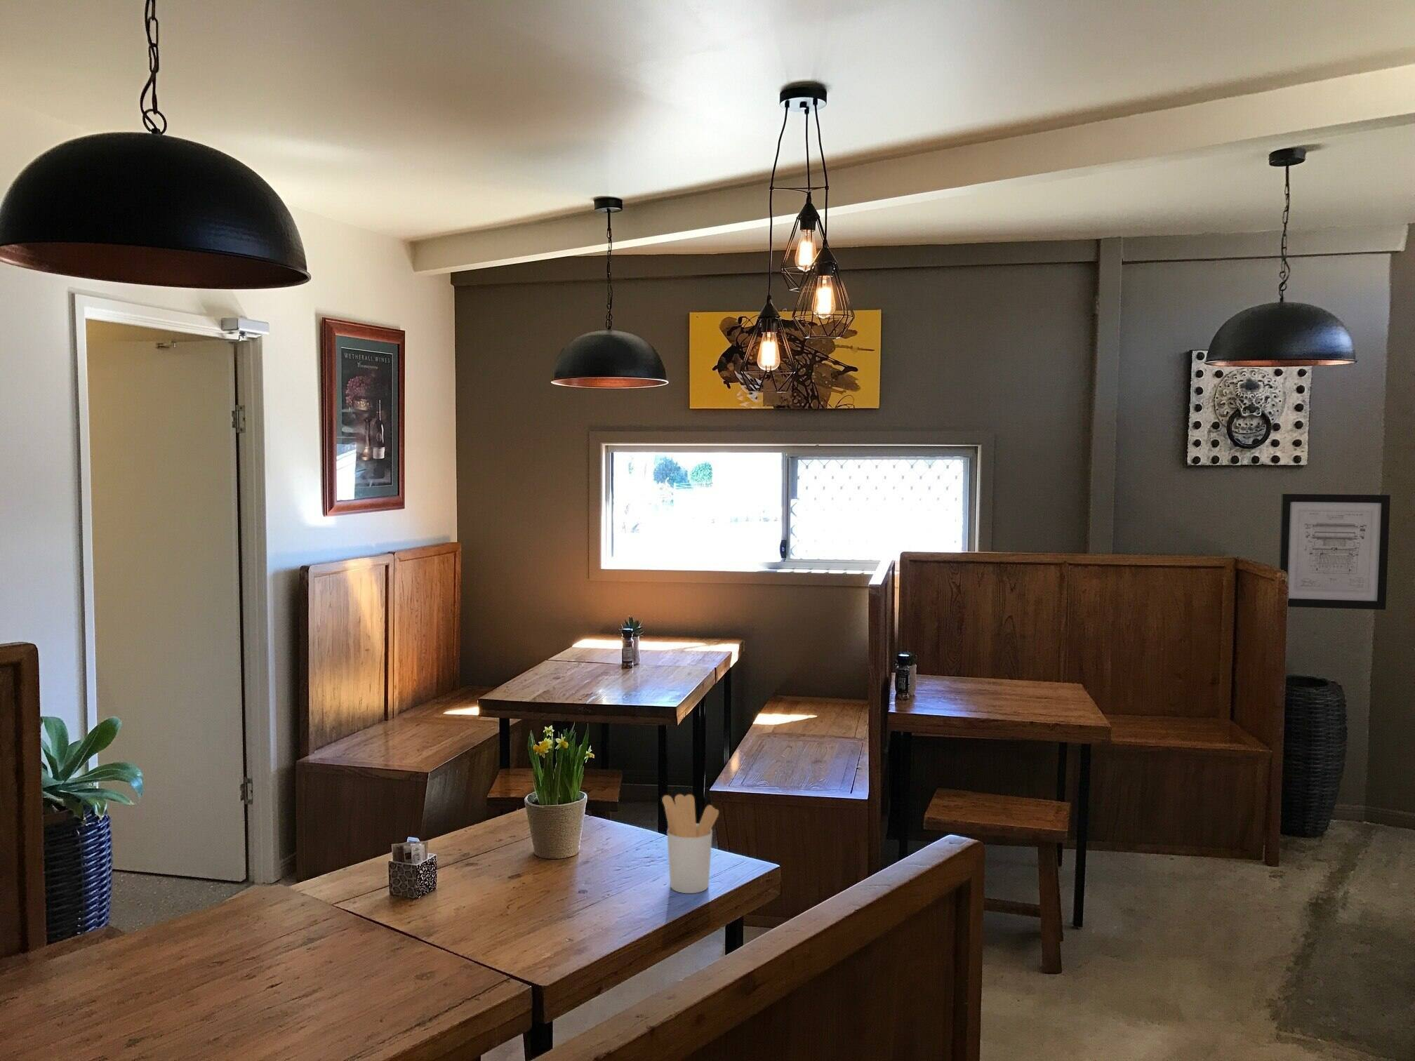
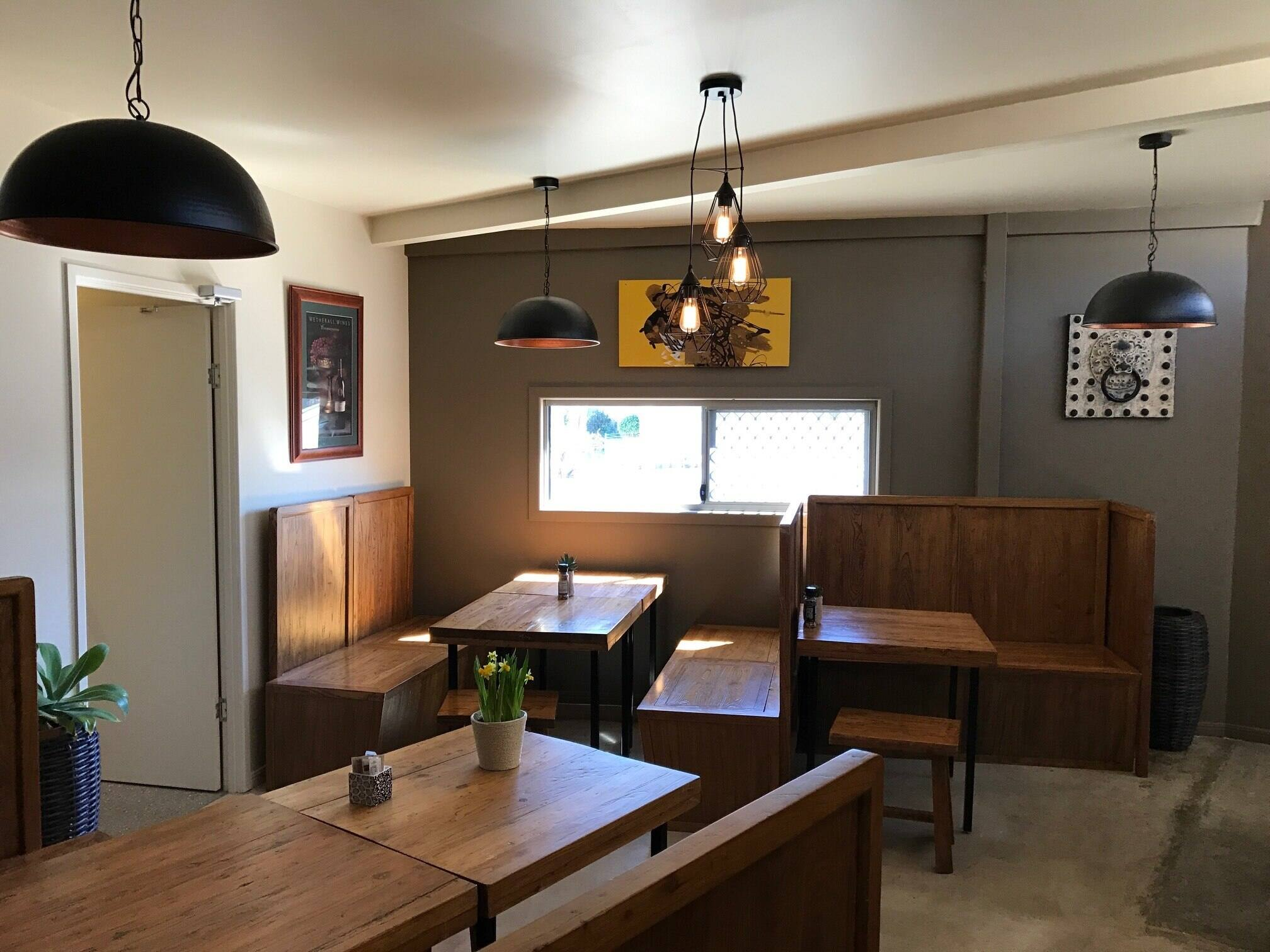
- utensil holder [661,794,720,894]
- wall art [1278,494,1392,611]
